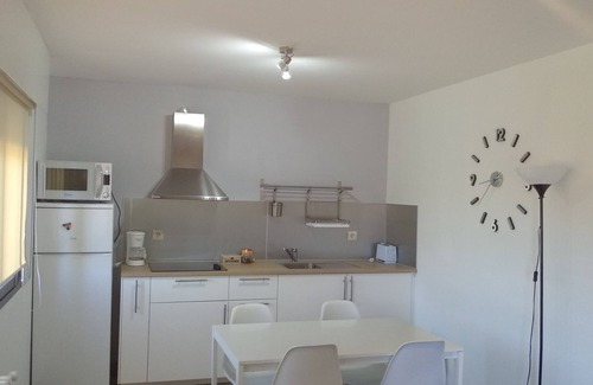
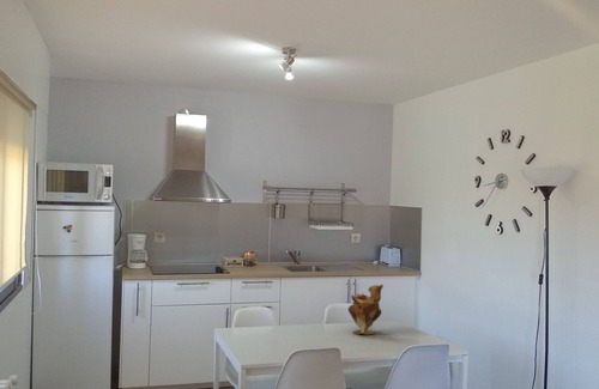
+ vase [347,284,385,336]
